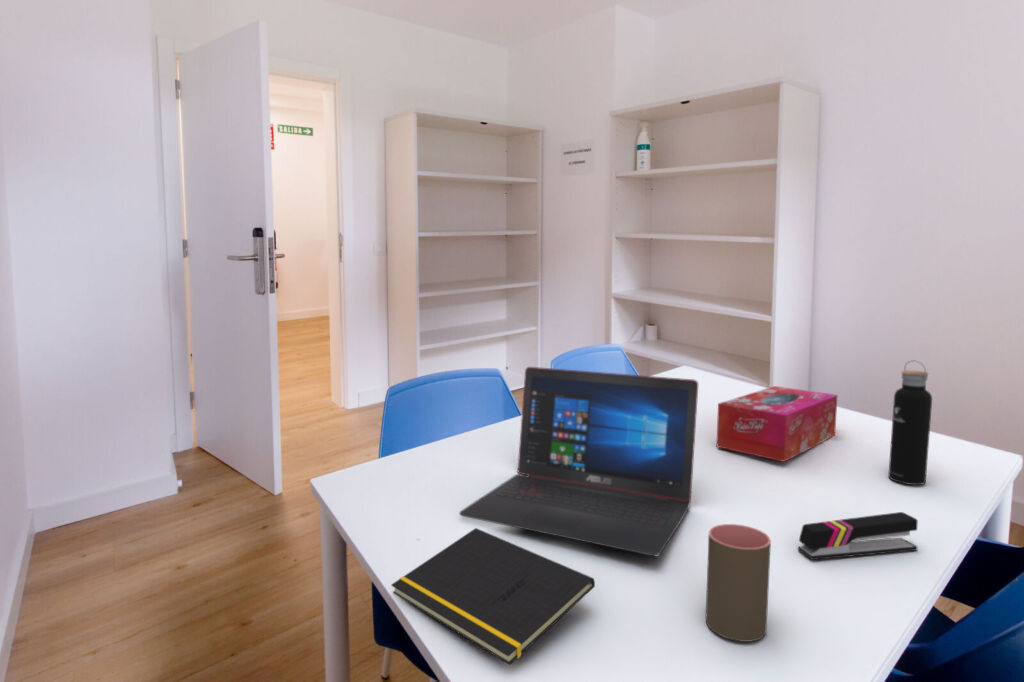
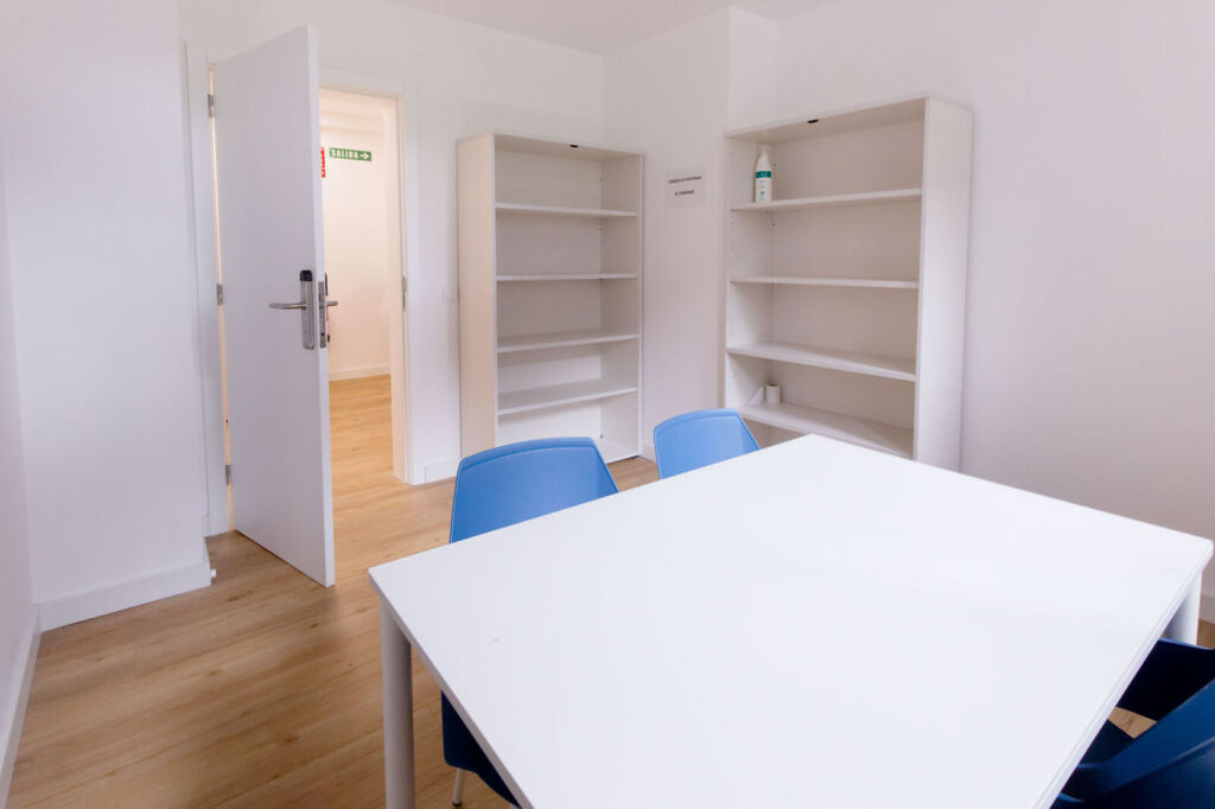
- tissue box [716,385,838,463]
- water bottle [887,360,933,486]
- laptop [459,366,699,557]
- cup [705,523,772,643]
- notepad [390,527,596,666]
- stapler [797,511,919,561]
